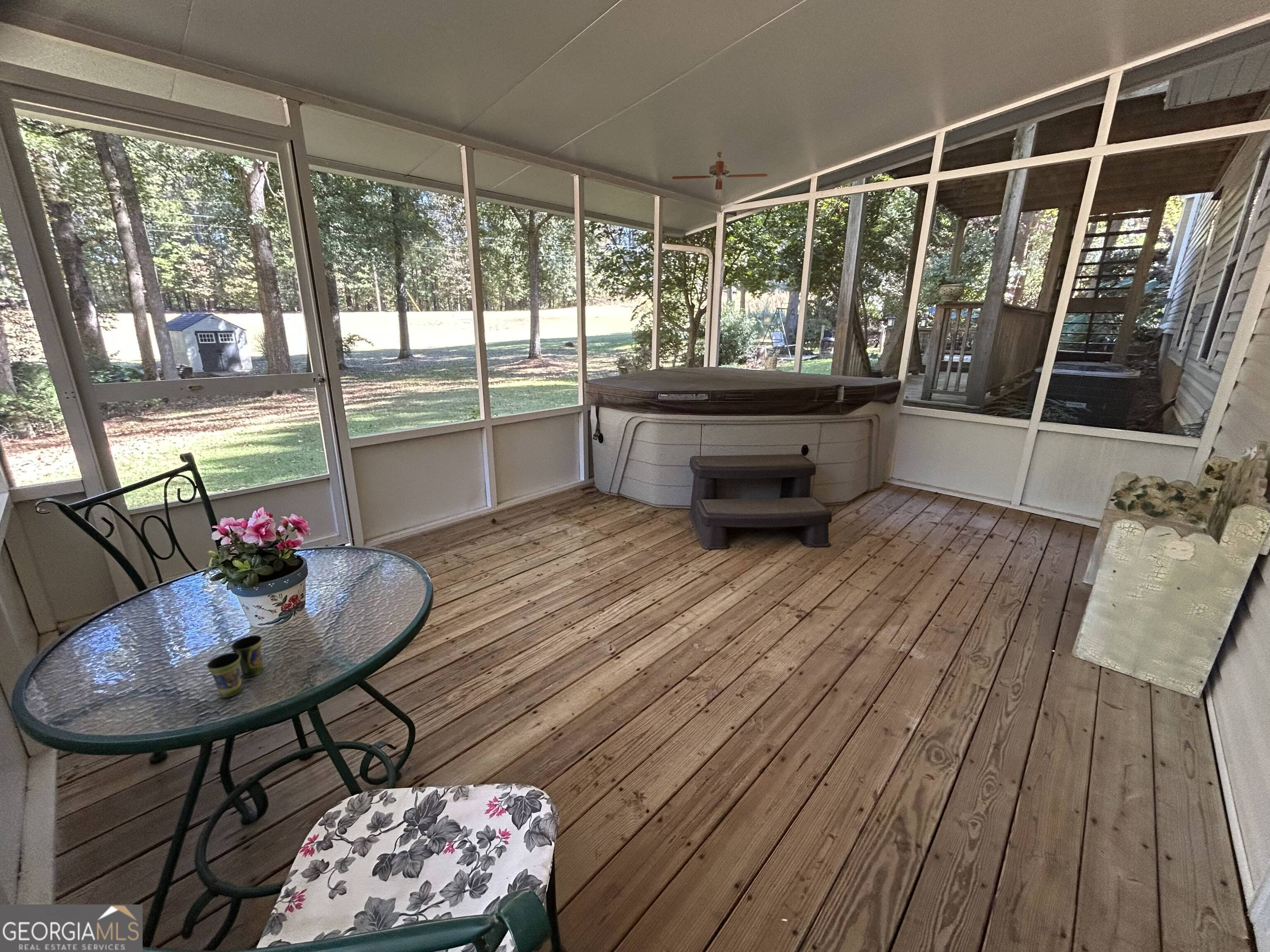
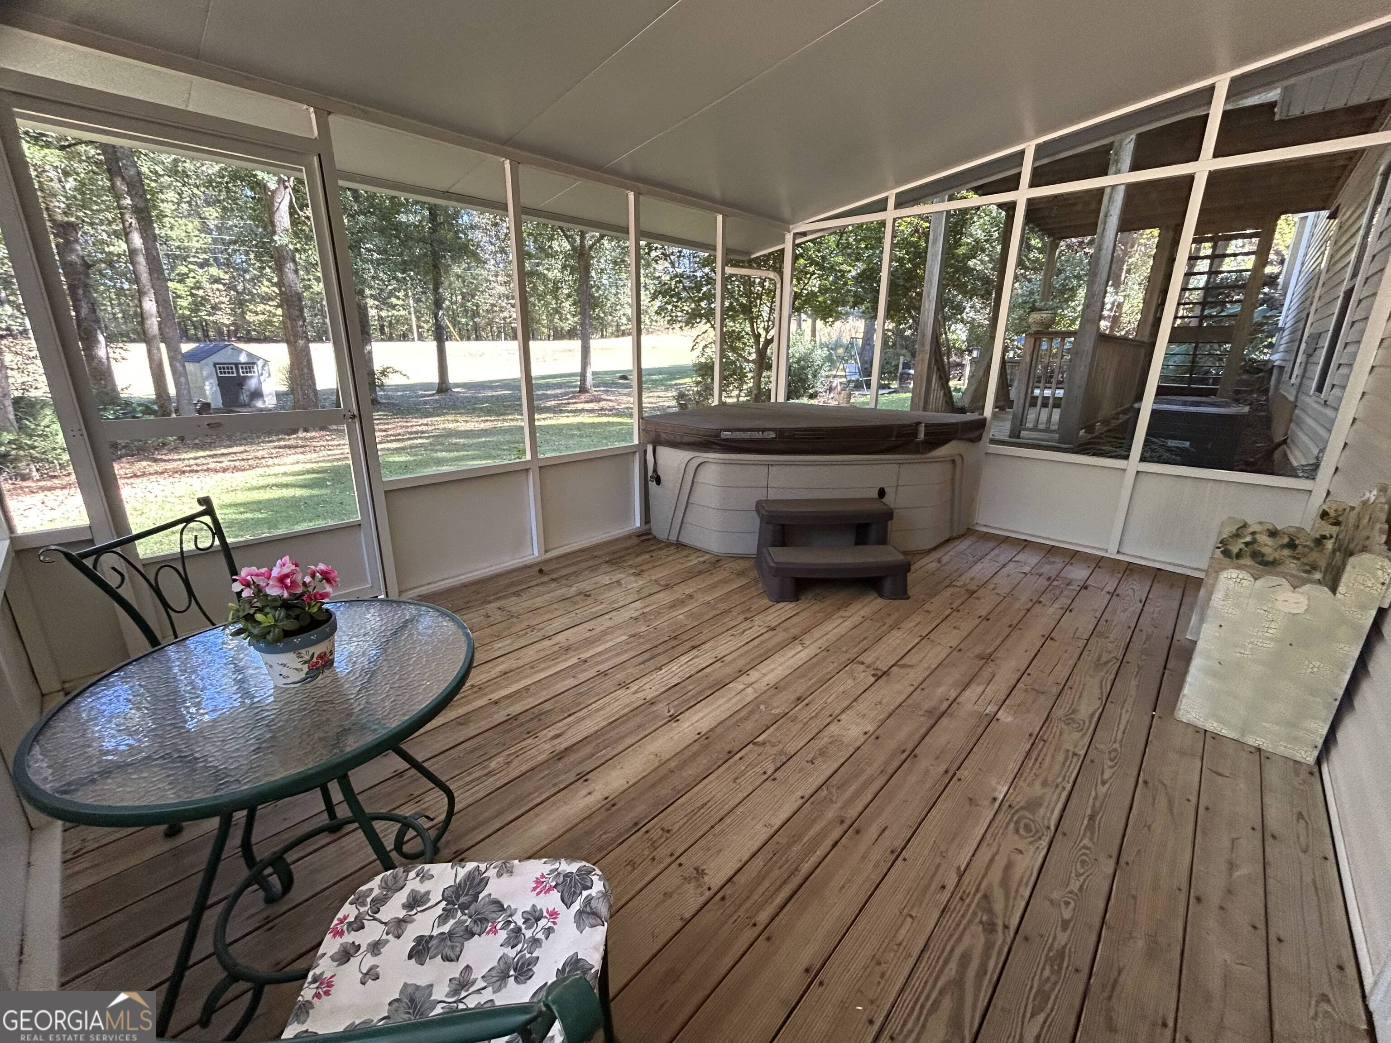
- ceiling fan [672,151,768,198]
- cup [206,635,264,698]
